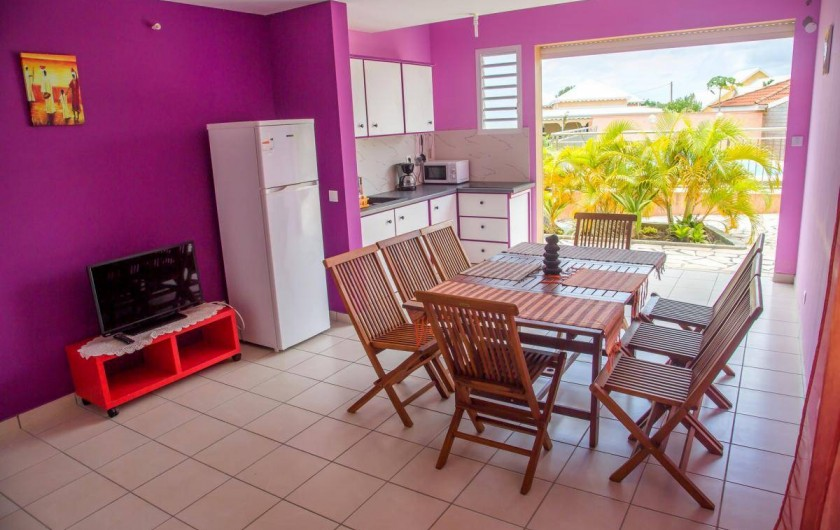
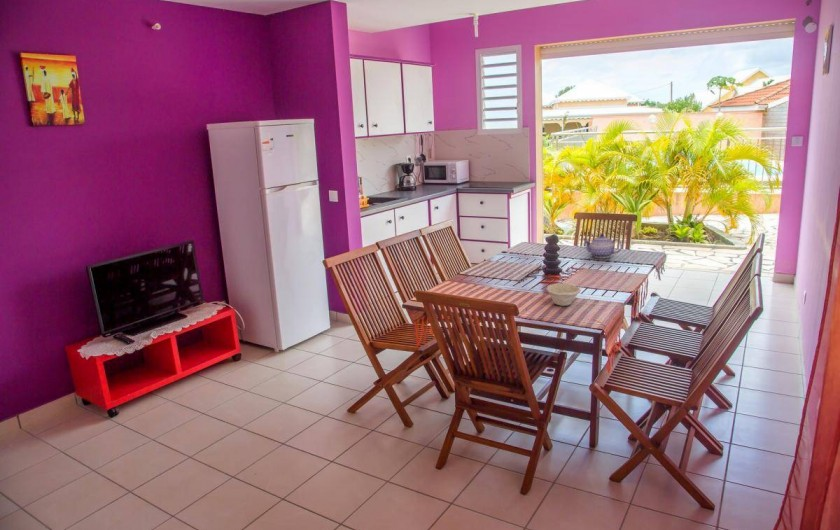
+ teapot [582,233,623,259]
+ bowl [545,282,582,307]
